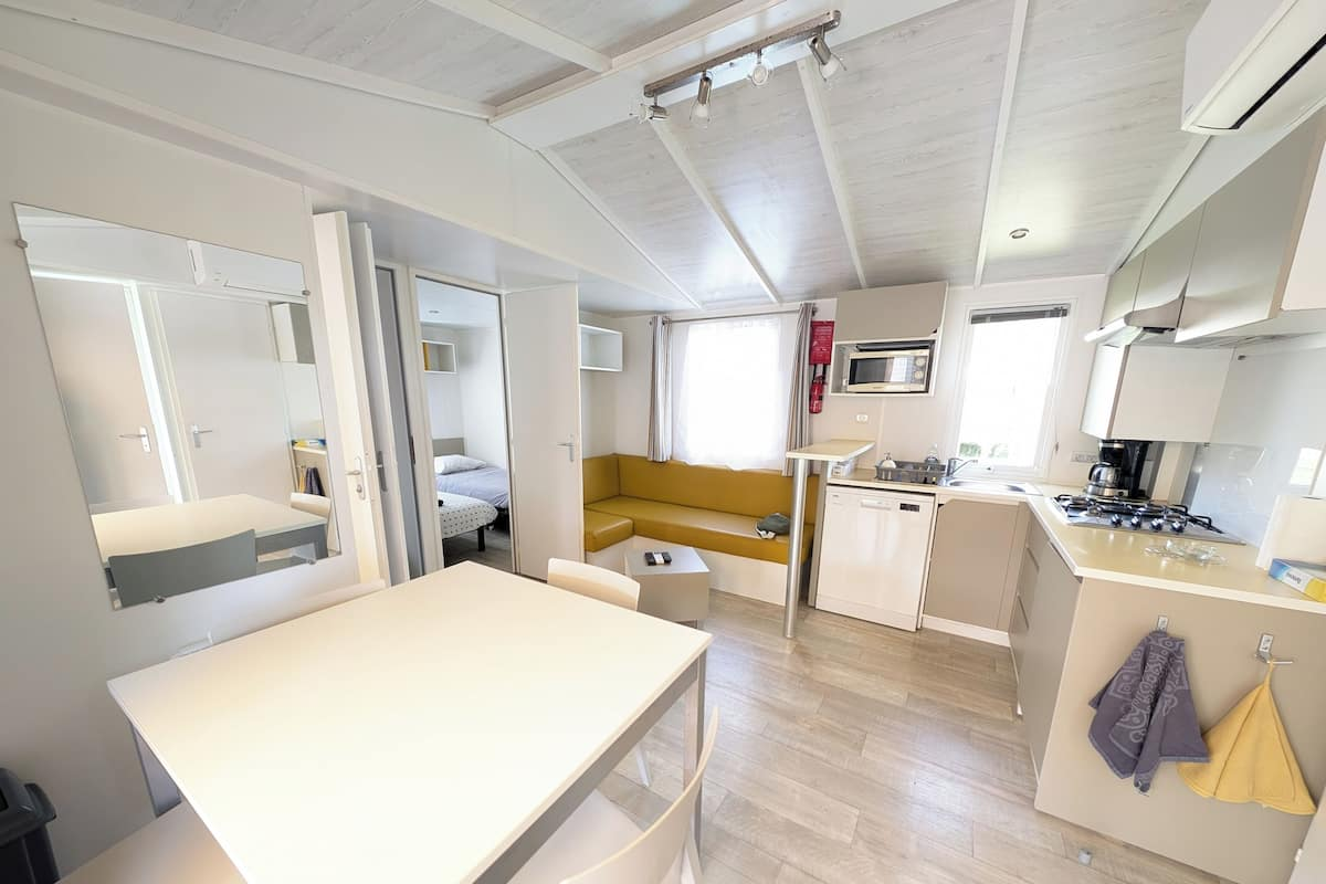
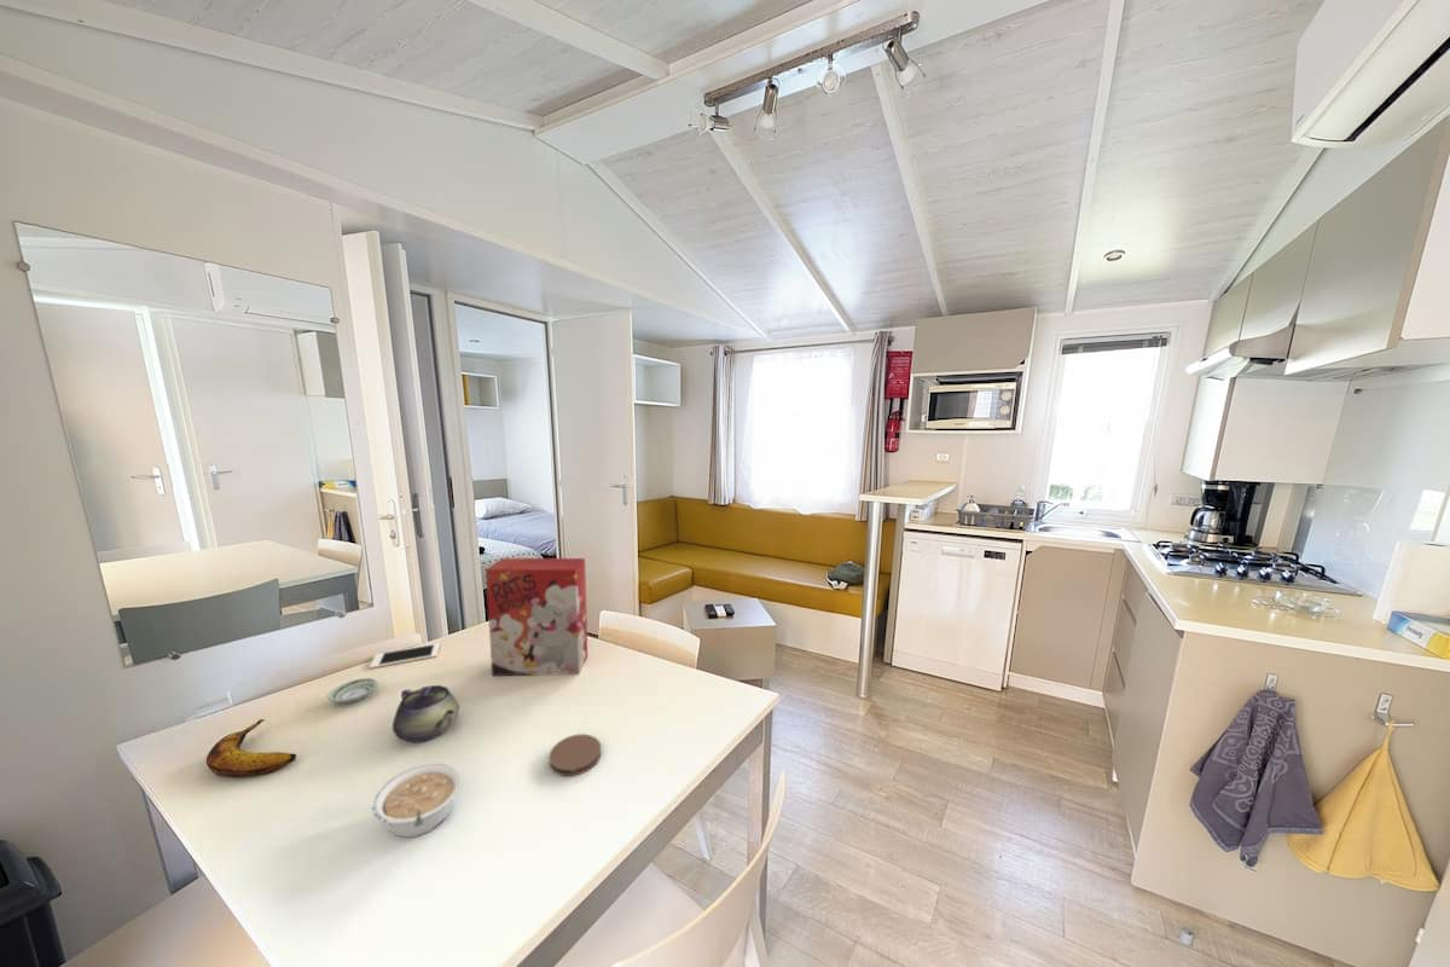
+ cell phone [369,642,441,670]
+ legume [371,762,464,839]
+ coaster [547,733,602,777]
+ saucer [327,677,379,705]
+ banana [205,718,297,778]
+ teapot [392,684,460,743]
+ cereal box [485,557,588,677]
